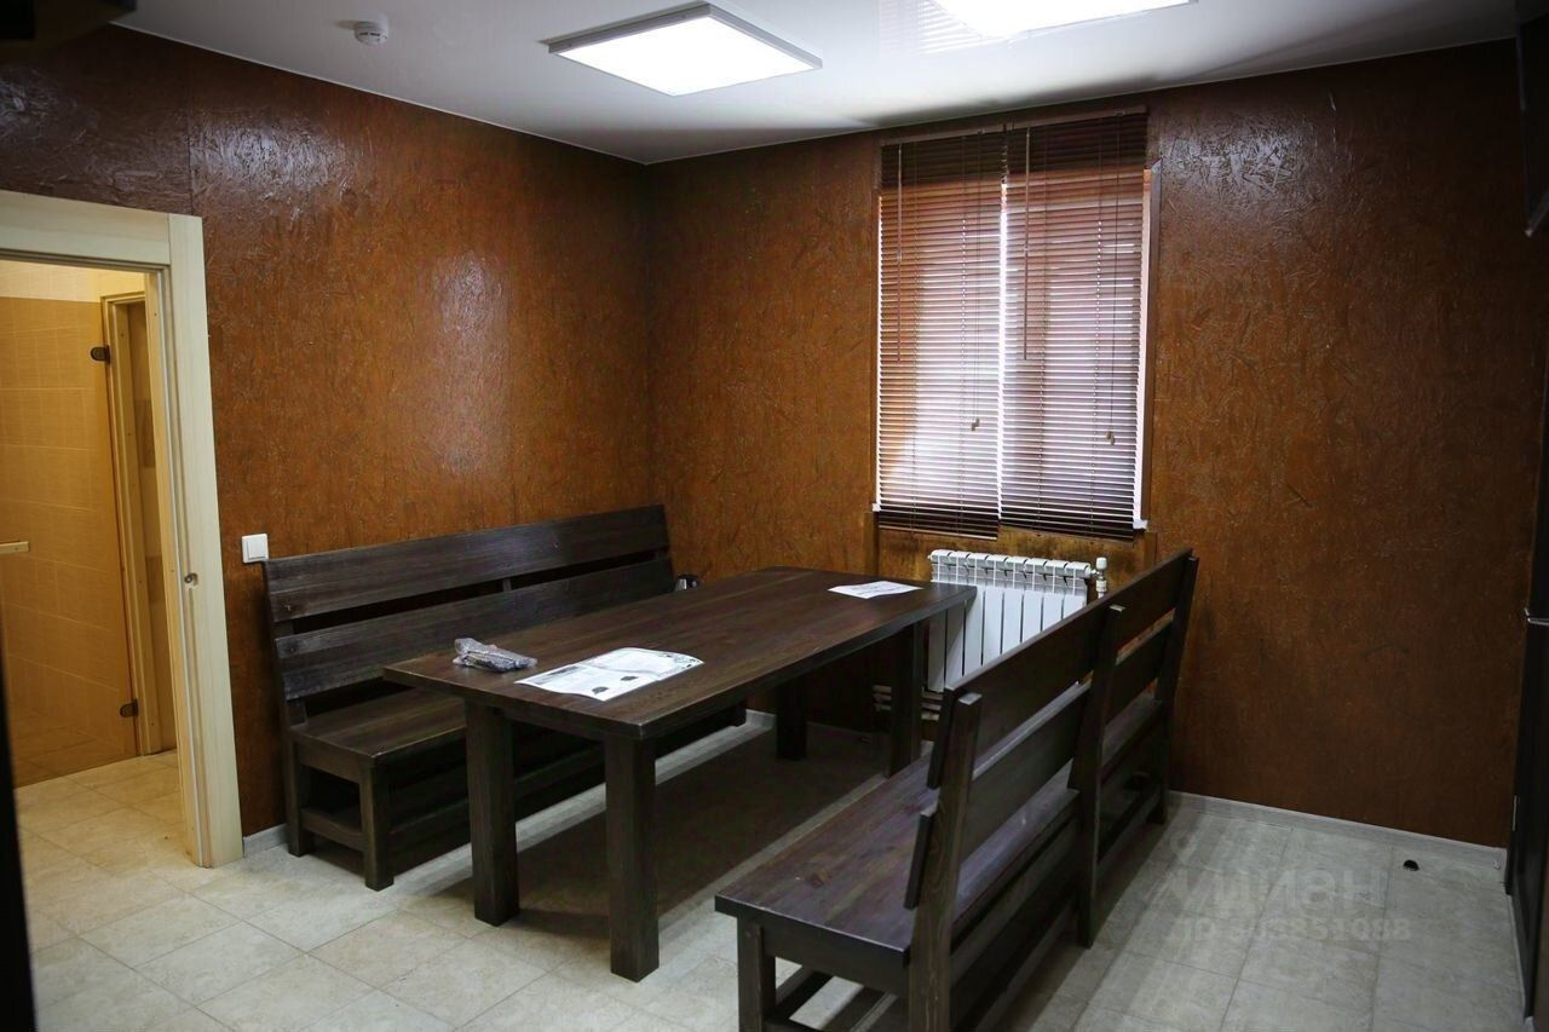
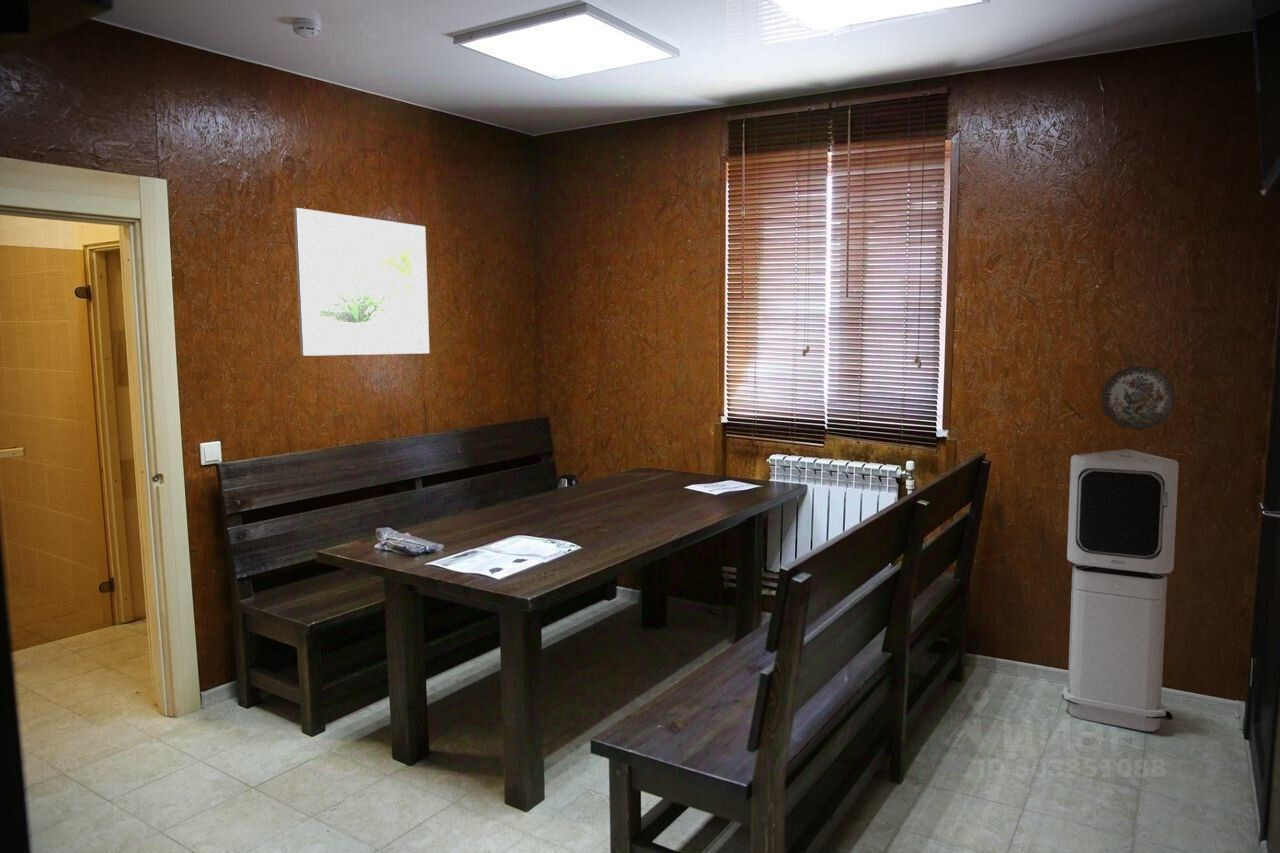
+ air purifier [1061,448,1180,732]
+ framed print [293,207,430,357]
+ decorative plate [1101,365,1176,431]
